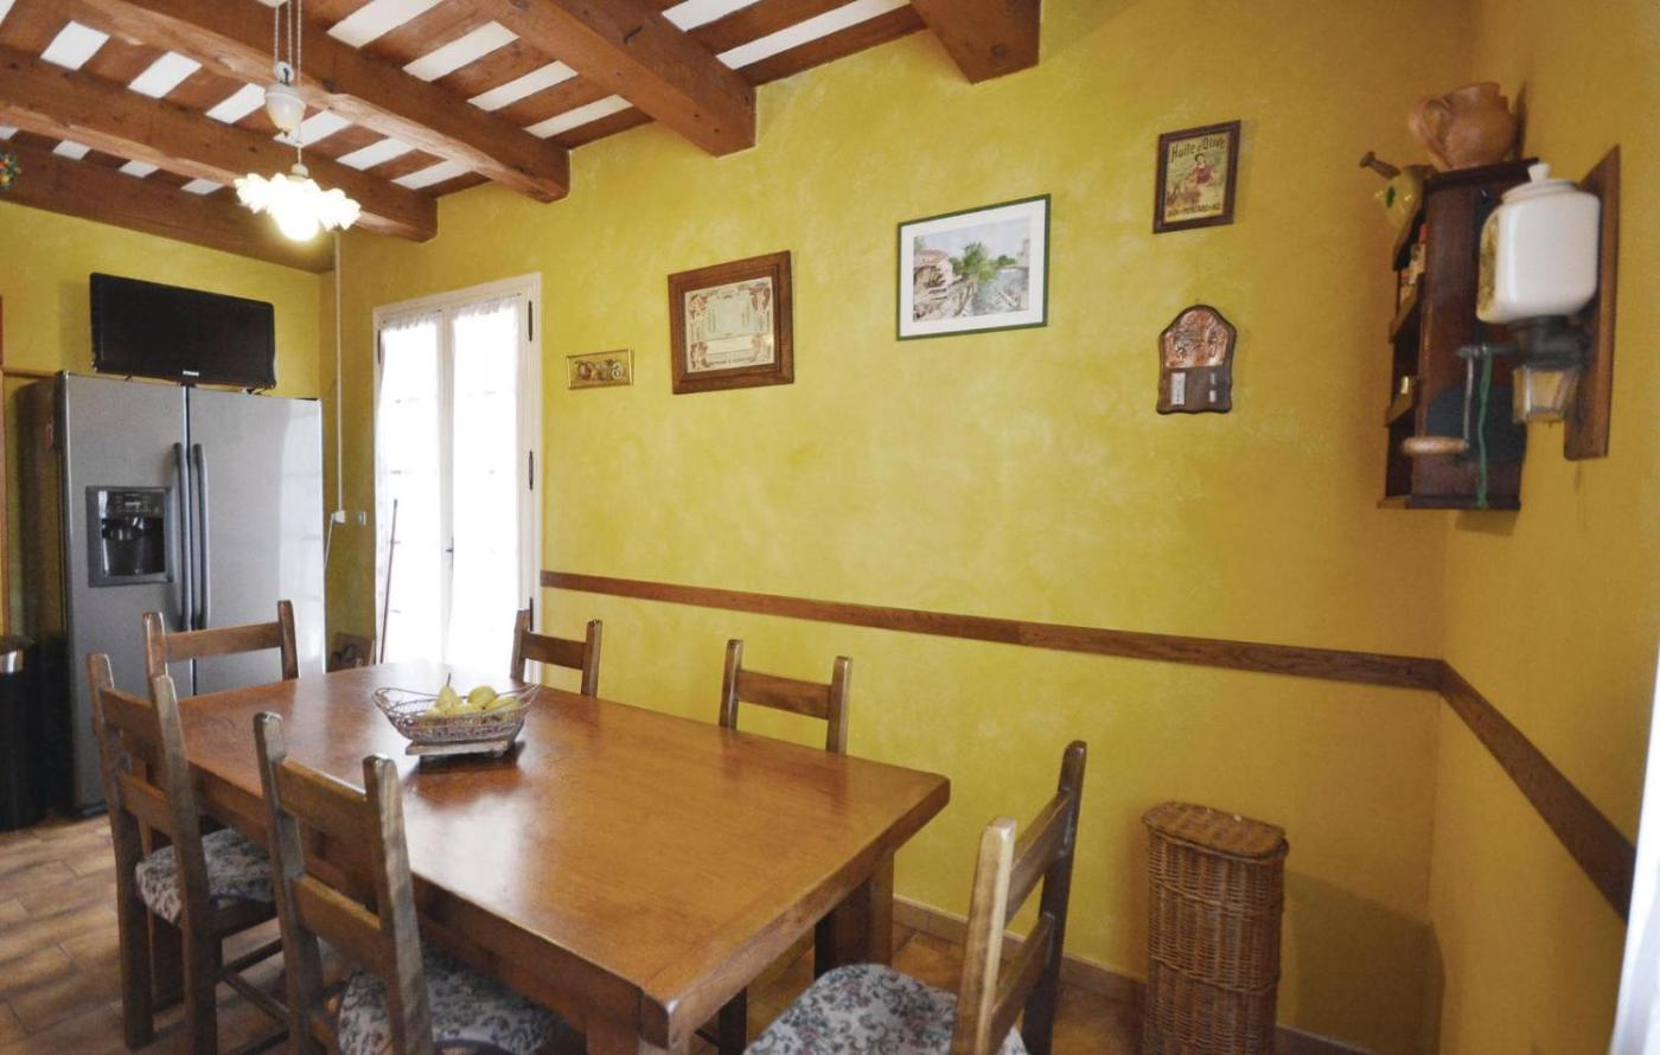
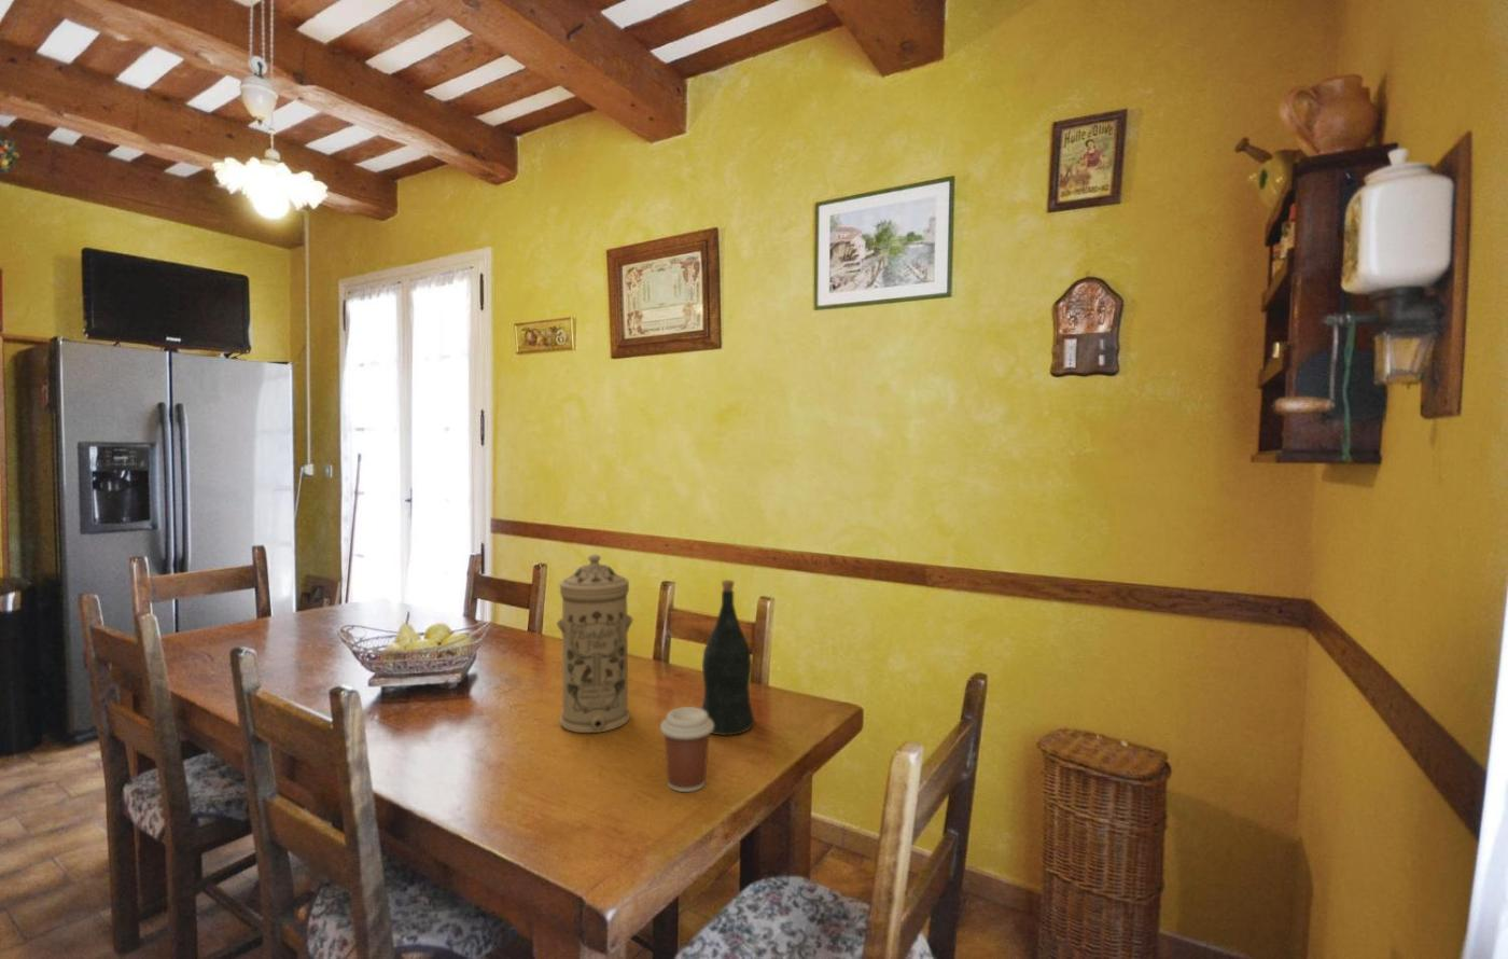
+ coffee cup [659,706,714,793]
+ water filter [556,554,634,734]
+ wine bottle [700,578,756,736]
